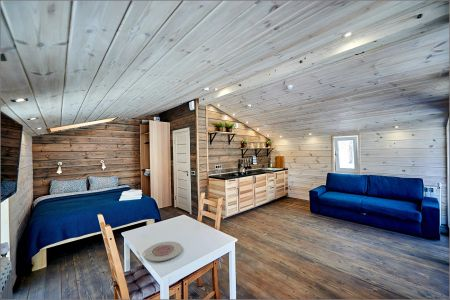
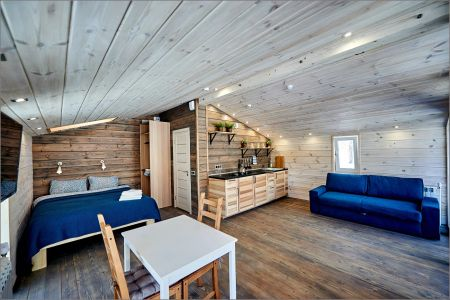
- plate [143,240,183,263]
